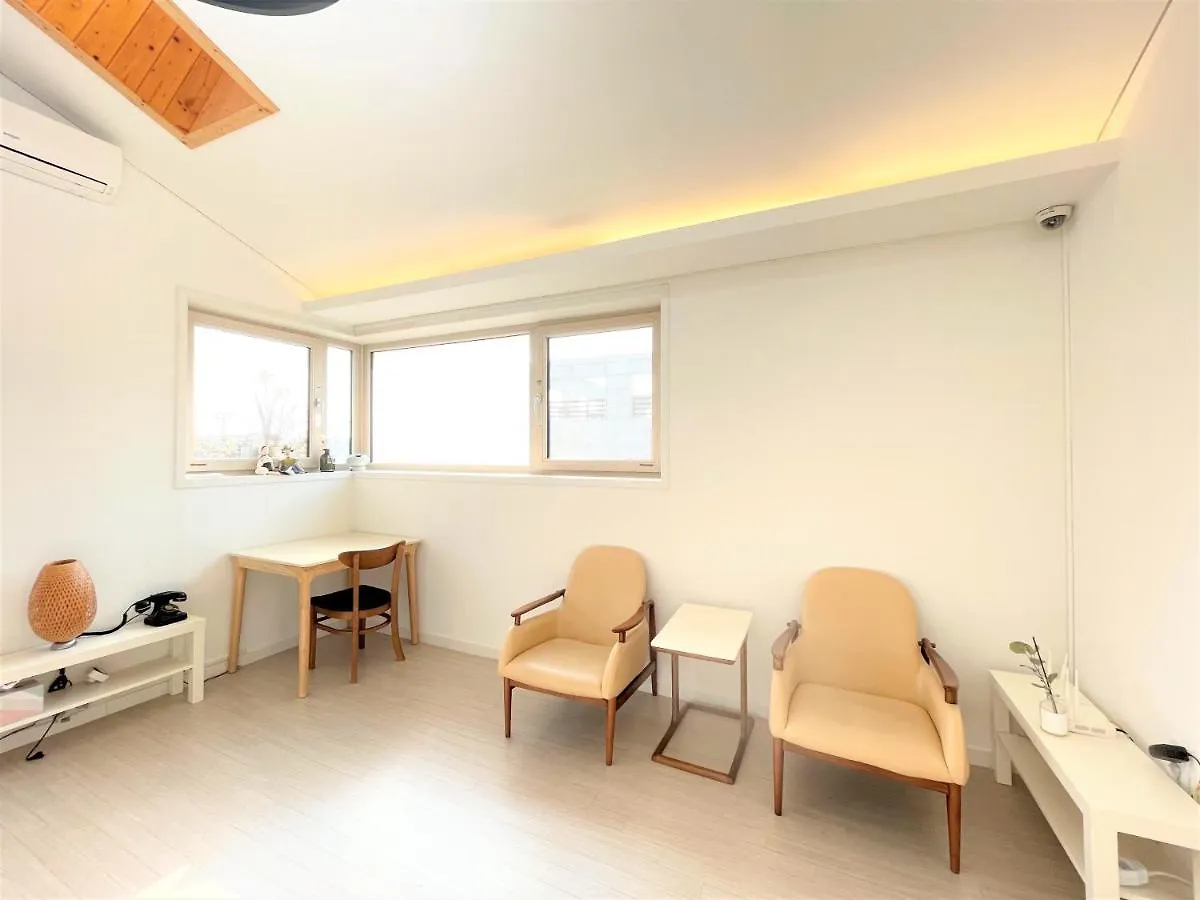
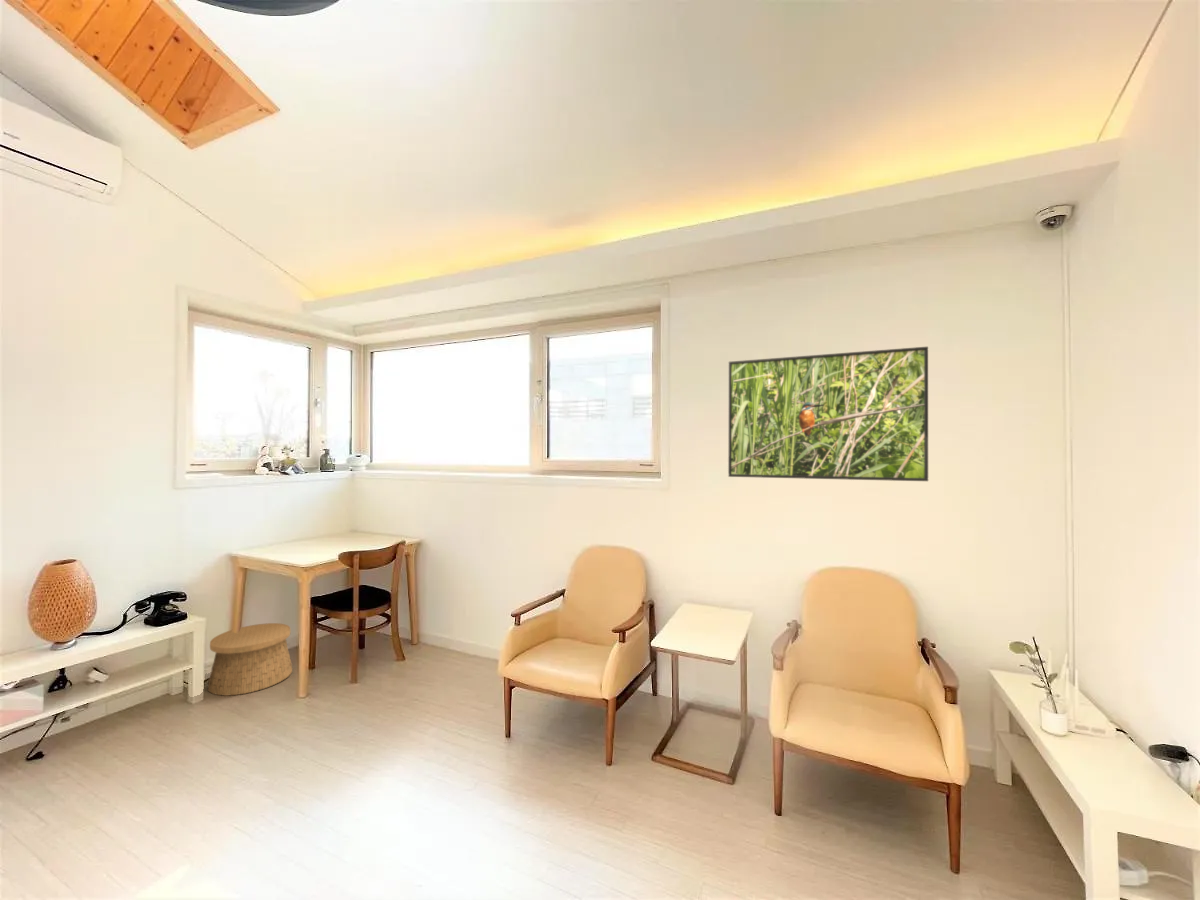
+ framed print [727,346,929,482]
+ basket [207,622,293,697]
